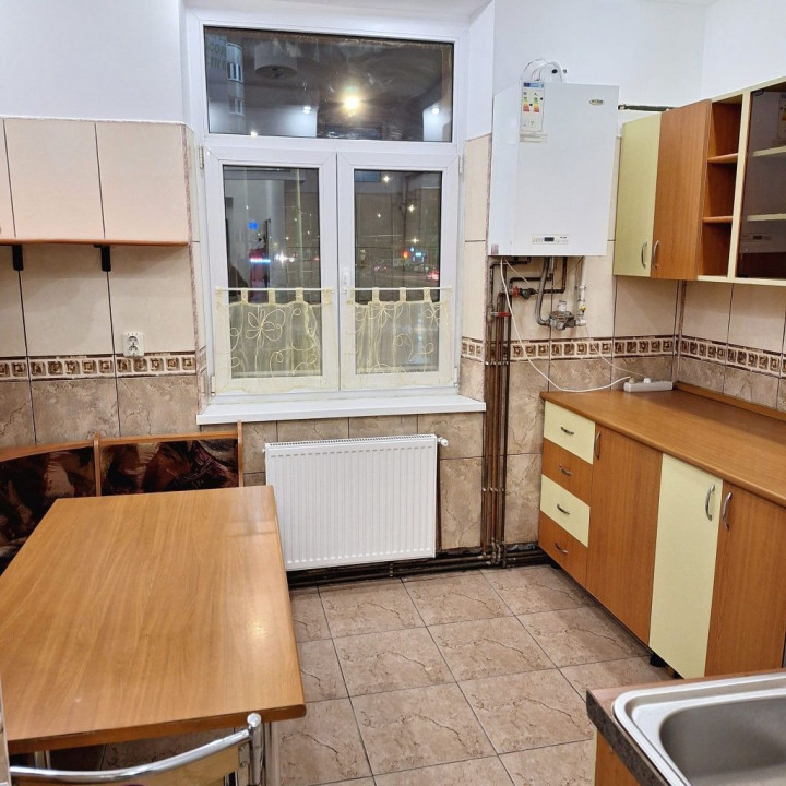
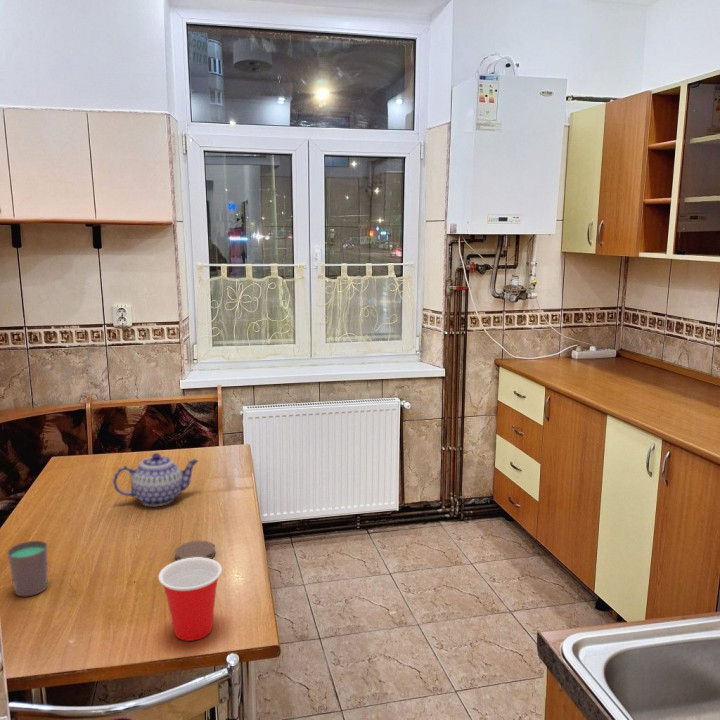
+ coaster [174,540,216,561]
+ cup [157,557,223,642]
+ cup [6,540,48,598]
+ teapot [112,452,199,507]
